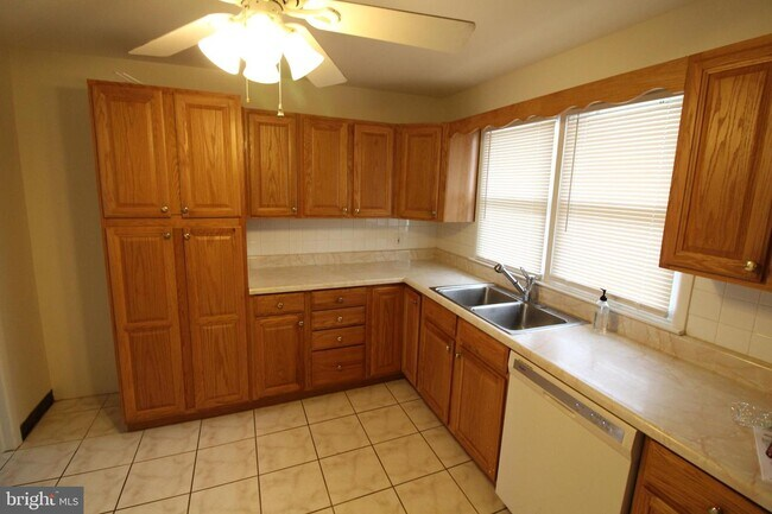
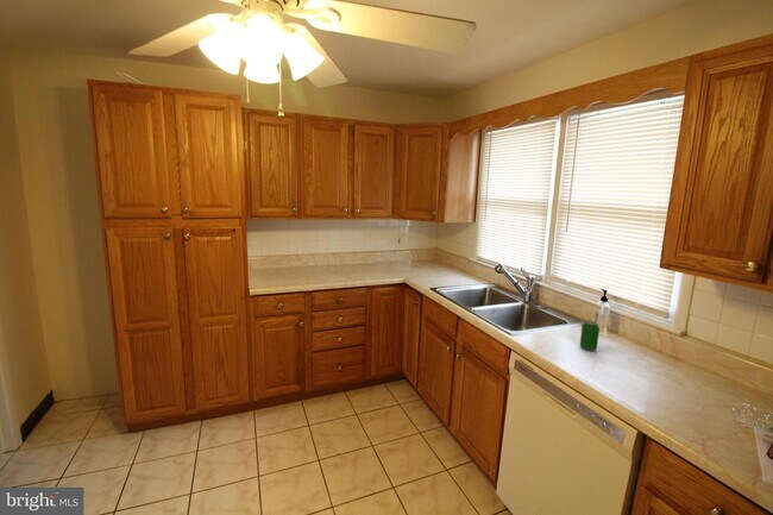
+ beverage can [579,320,601,352]
